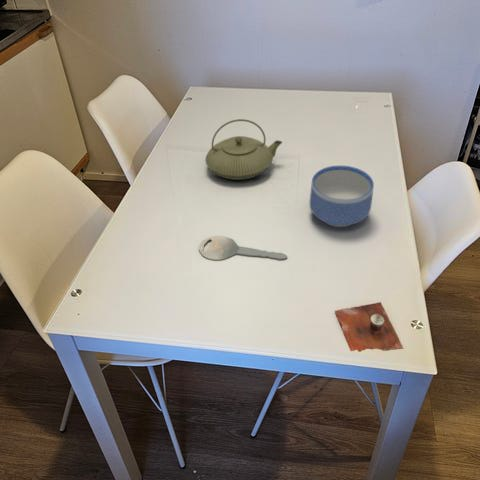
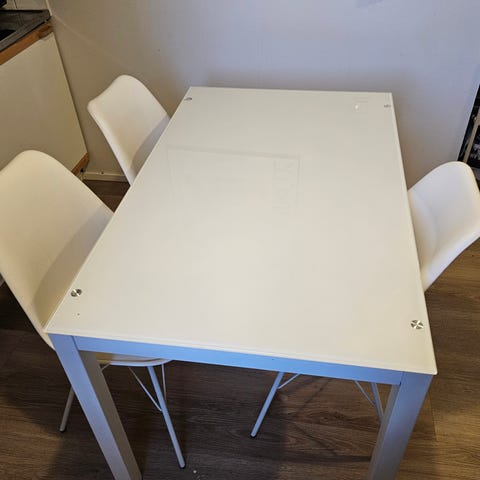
- bowl [309,165,375,228]
- key [198,234,288,262]
- cup [334,301,404,353]
- teapot [204,118,283,181]
